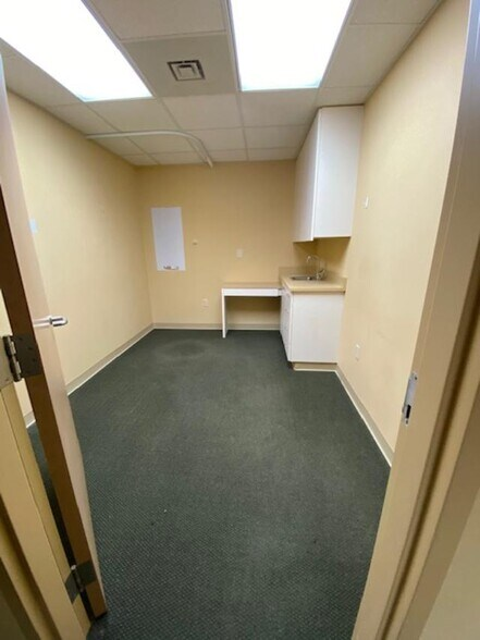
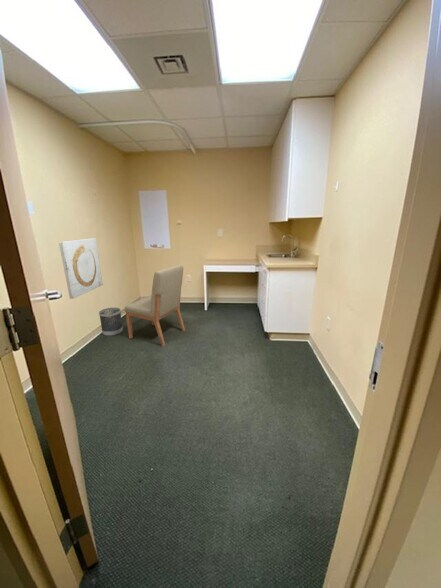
+ wastebasket [98,307,124,337]
+ chair [124,264,186,347]
+ wall art [58,237,104,300]
